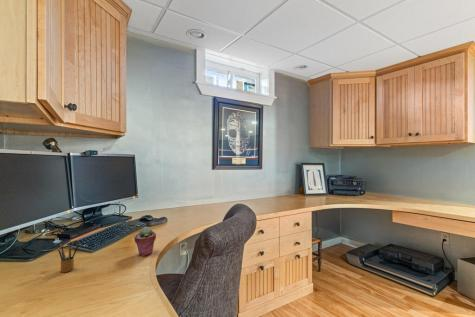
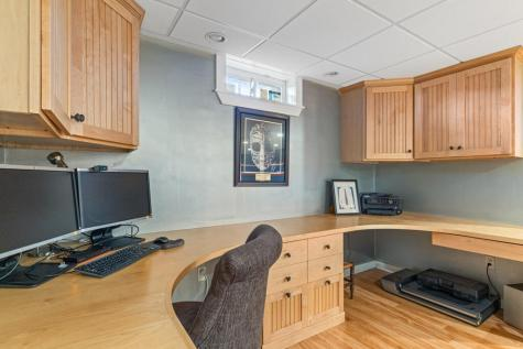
- pencil box [57,240,80,273]
- potted succulent [133,226,157,257]
